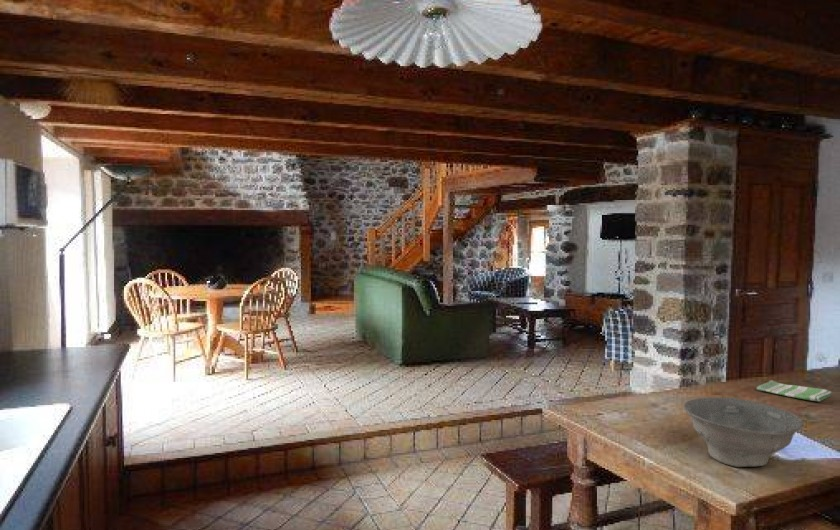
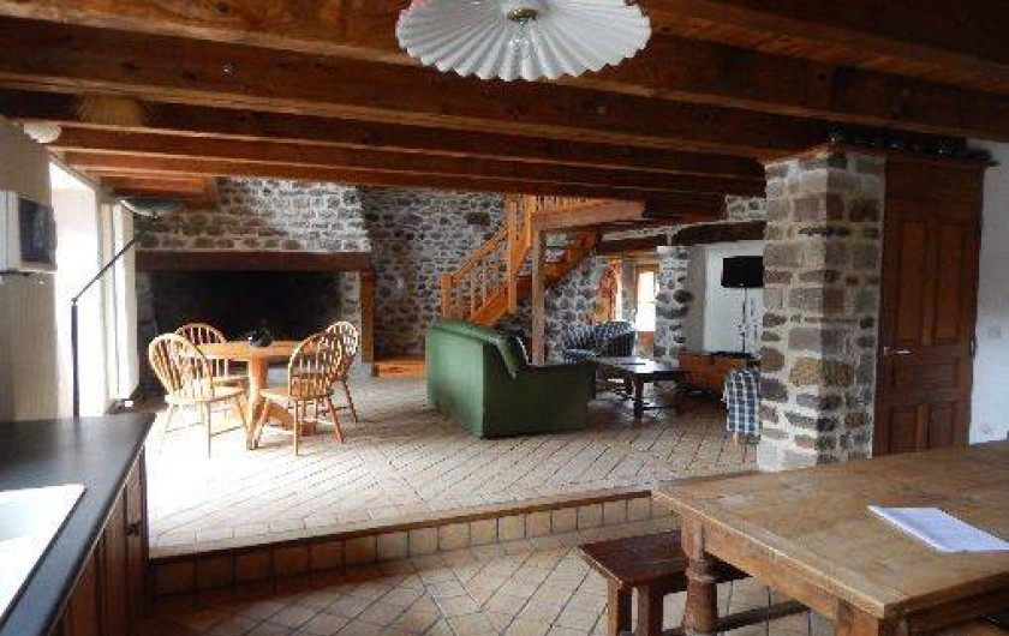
- dish towel [755,379,832,402]
- bowl [682,396,805,468]
